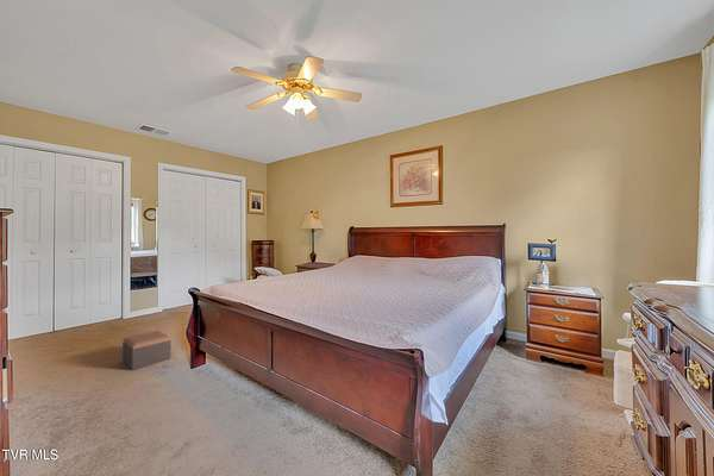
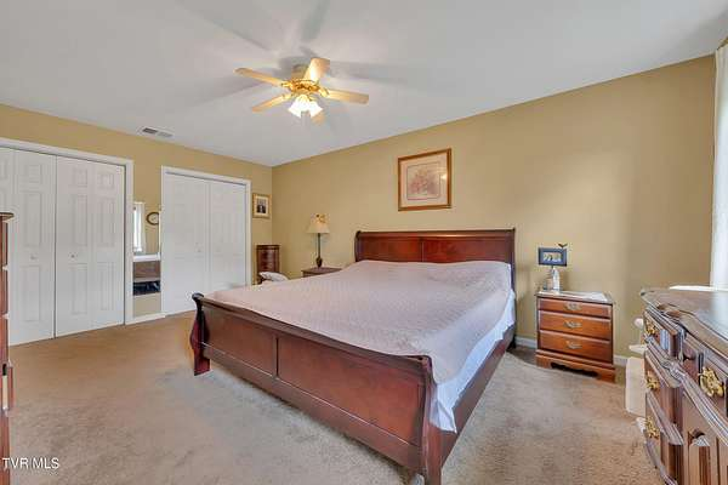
- footstool [121,330,173,371]
